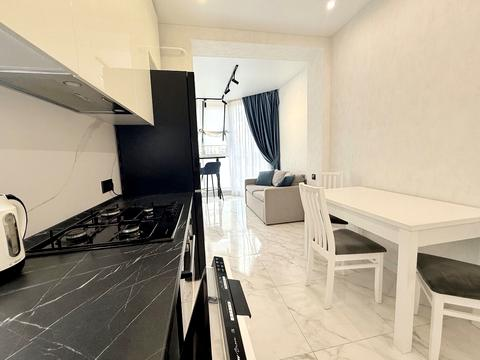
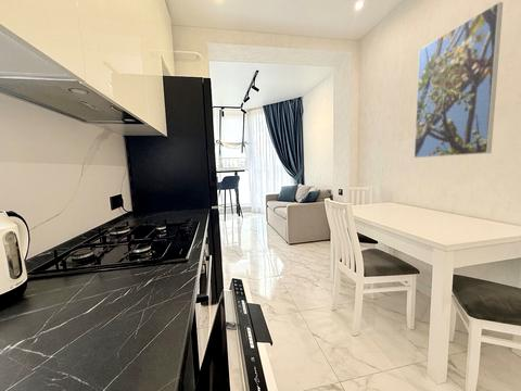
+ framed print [414,1,504,159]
